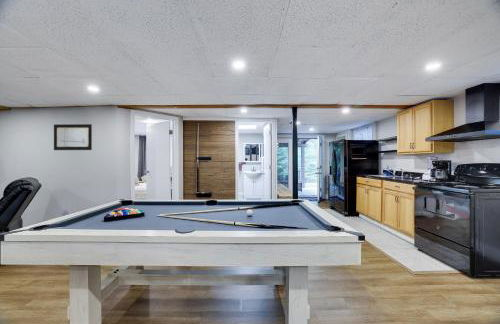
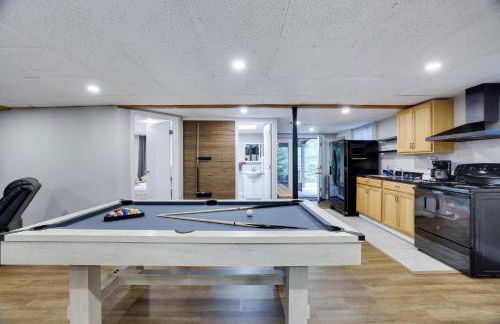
- wall art [53,123,93,151]
